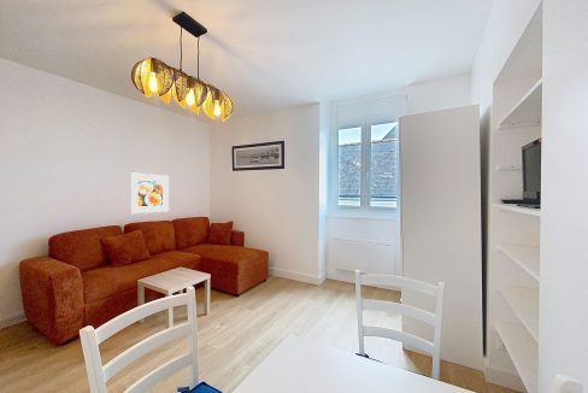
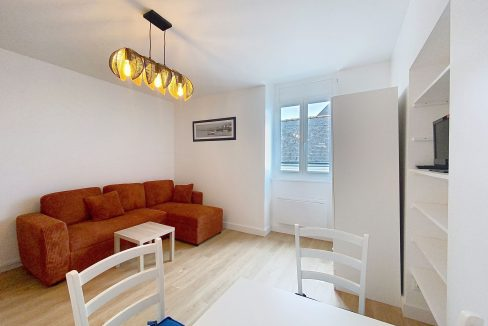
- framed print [129,171,170,215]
